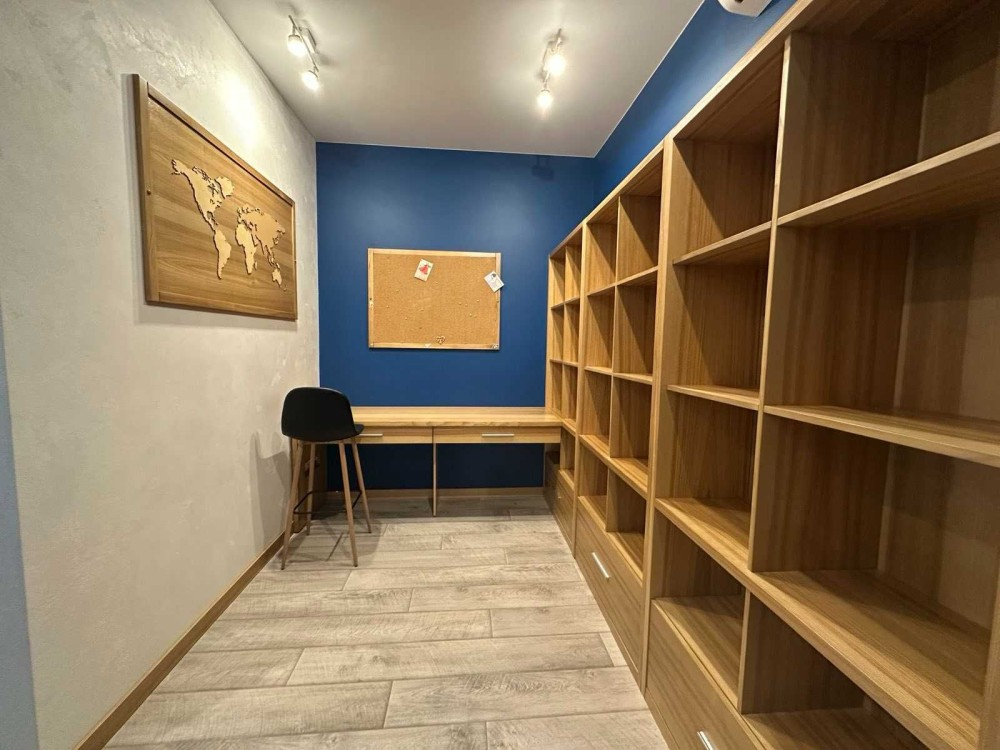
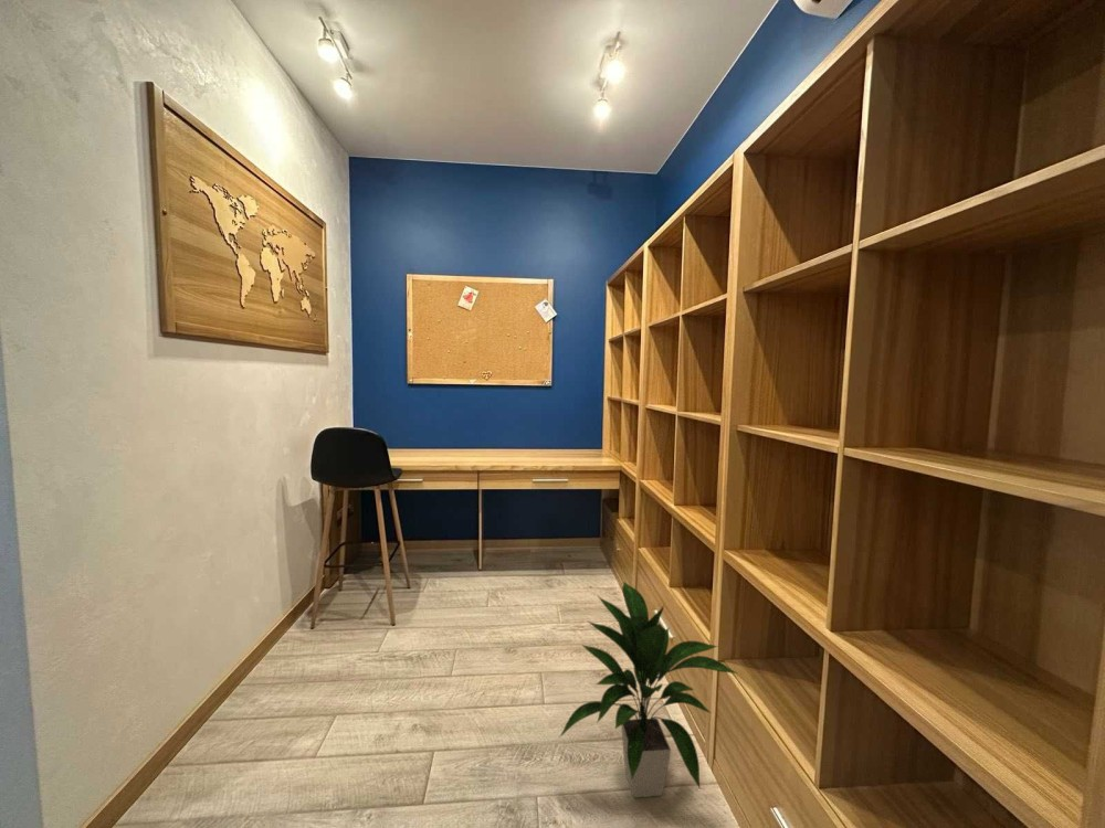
+ indoor plant [557,581,738,798]
